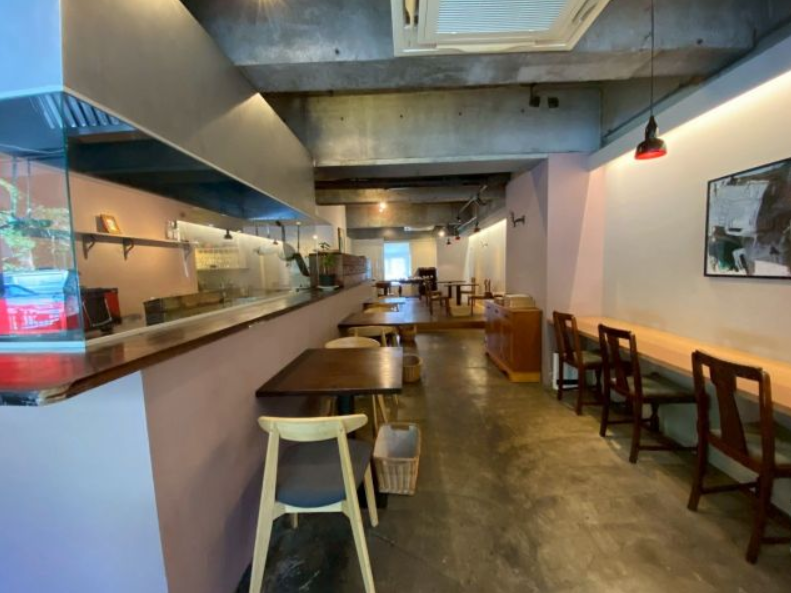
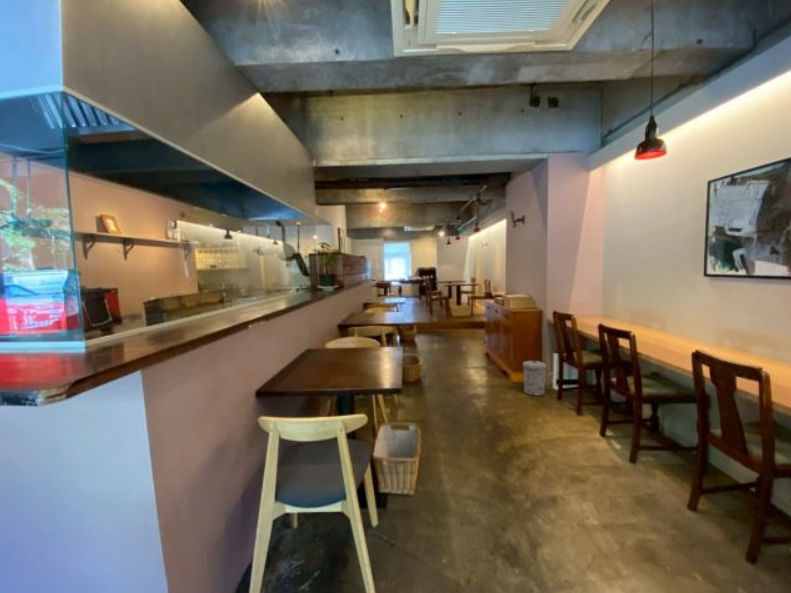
+ trash can [522,359,547,397]
